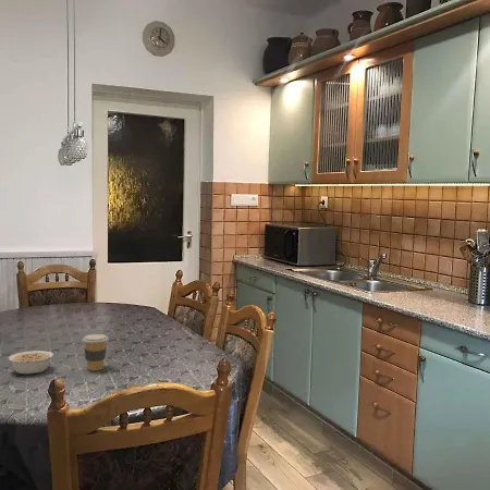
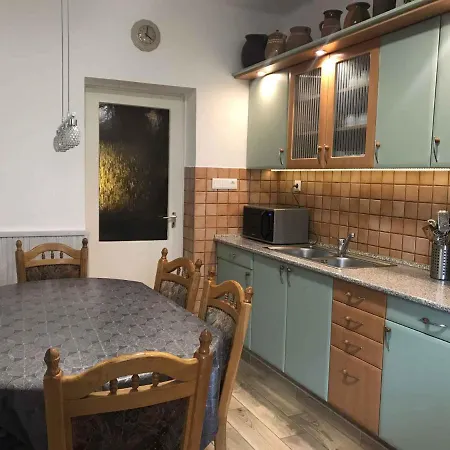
- coffee cup [82,333,109,372]
- legume [8,350,58,375]
